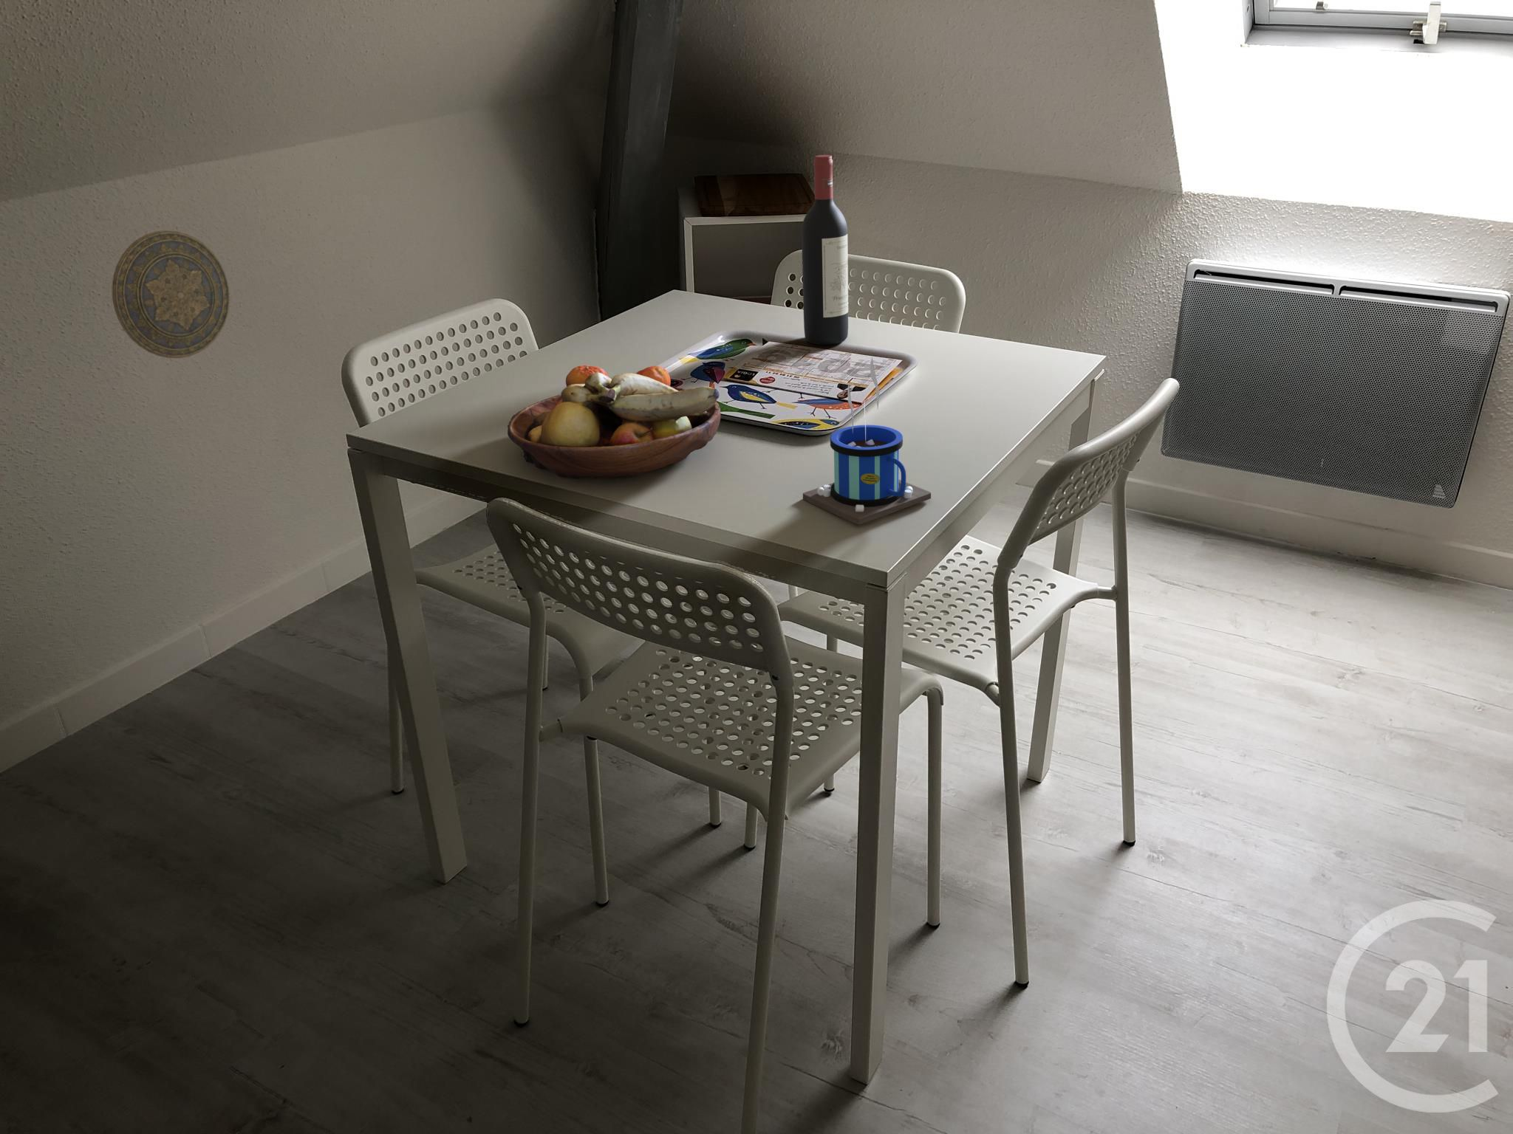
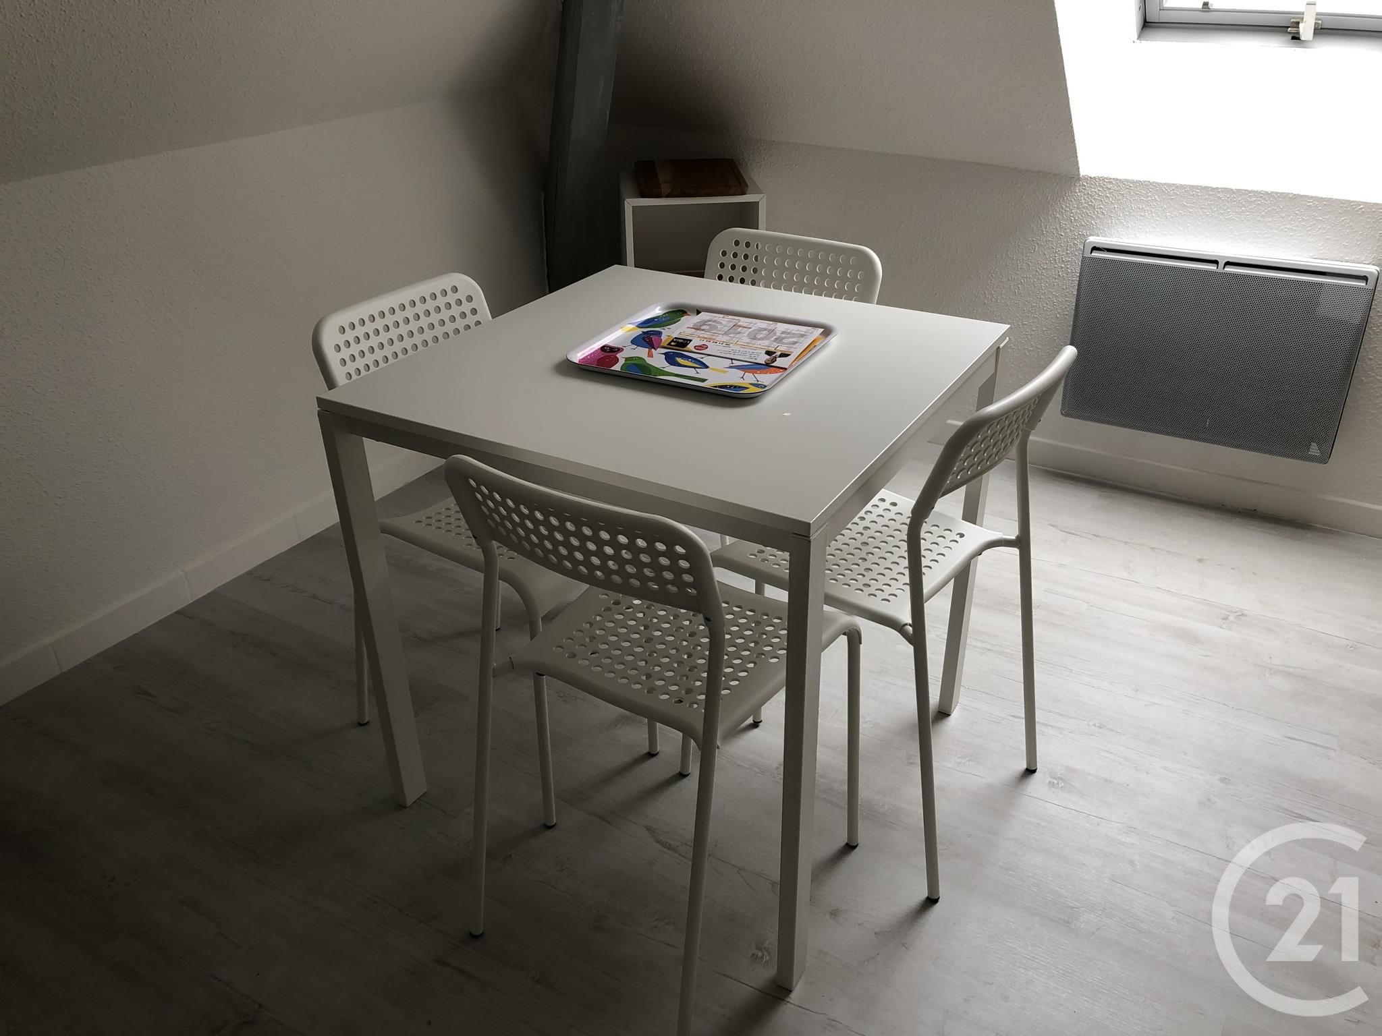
- decorative plate [111,230,230,359]
- mug [802,356,932,525]
- fruit bowl [506,364,721,480]
- wine bottle [801,155,849,345]
